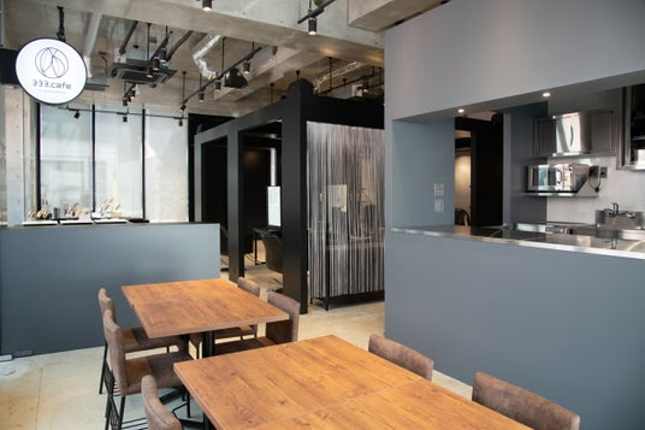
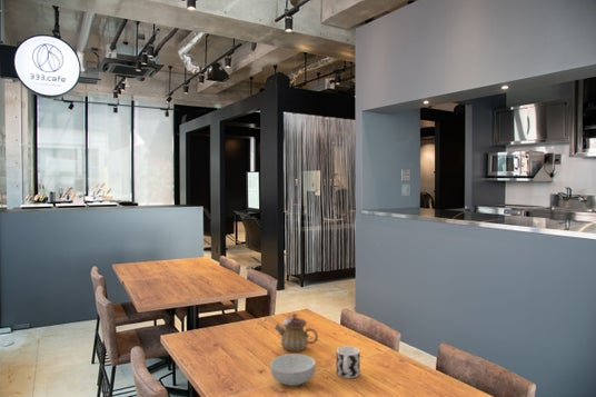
+ teapot [274,312,319,353]
+ cup [336,345,361,379]
+ cereal bowl [269,353,317,387]
